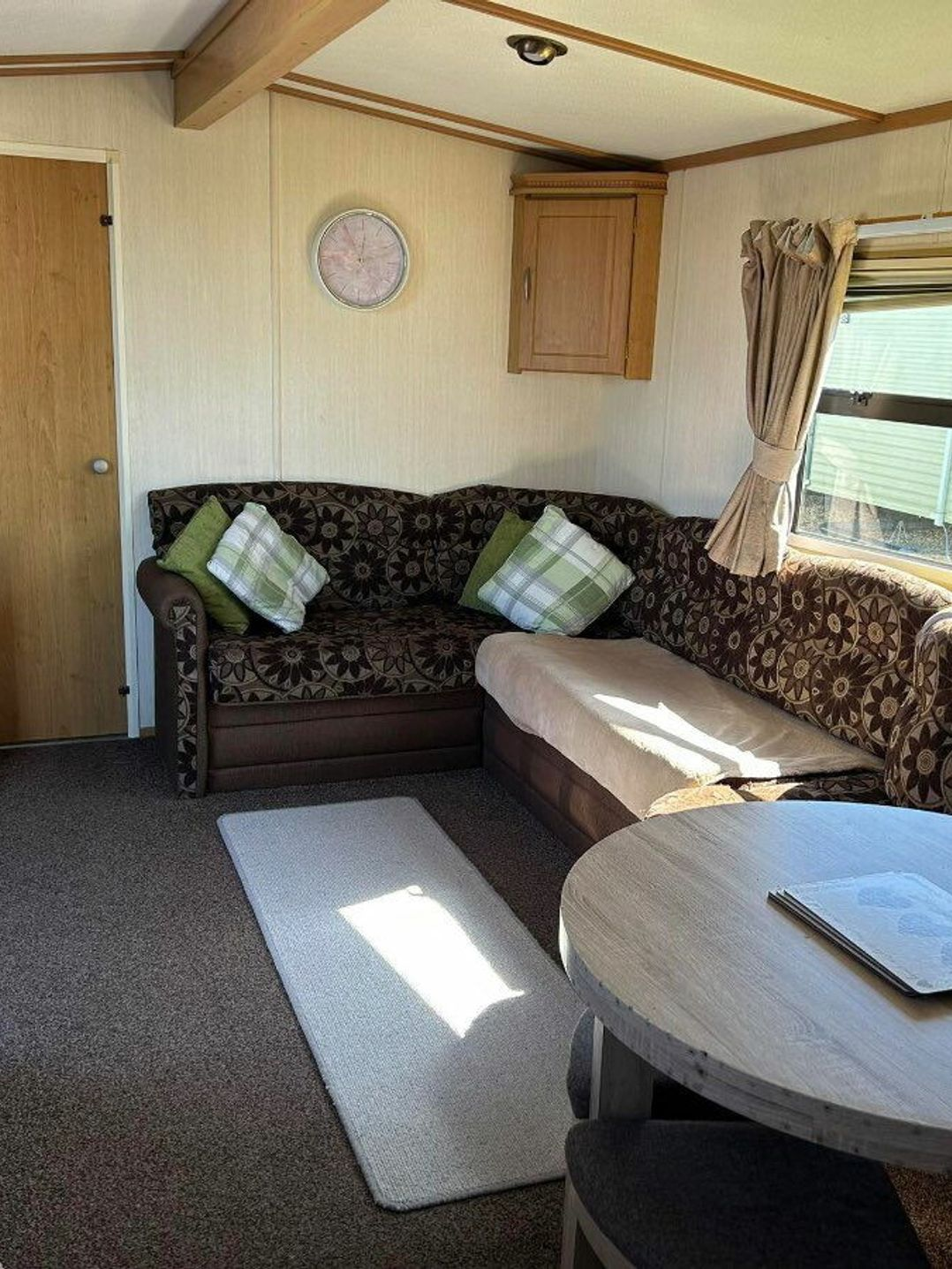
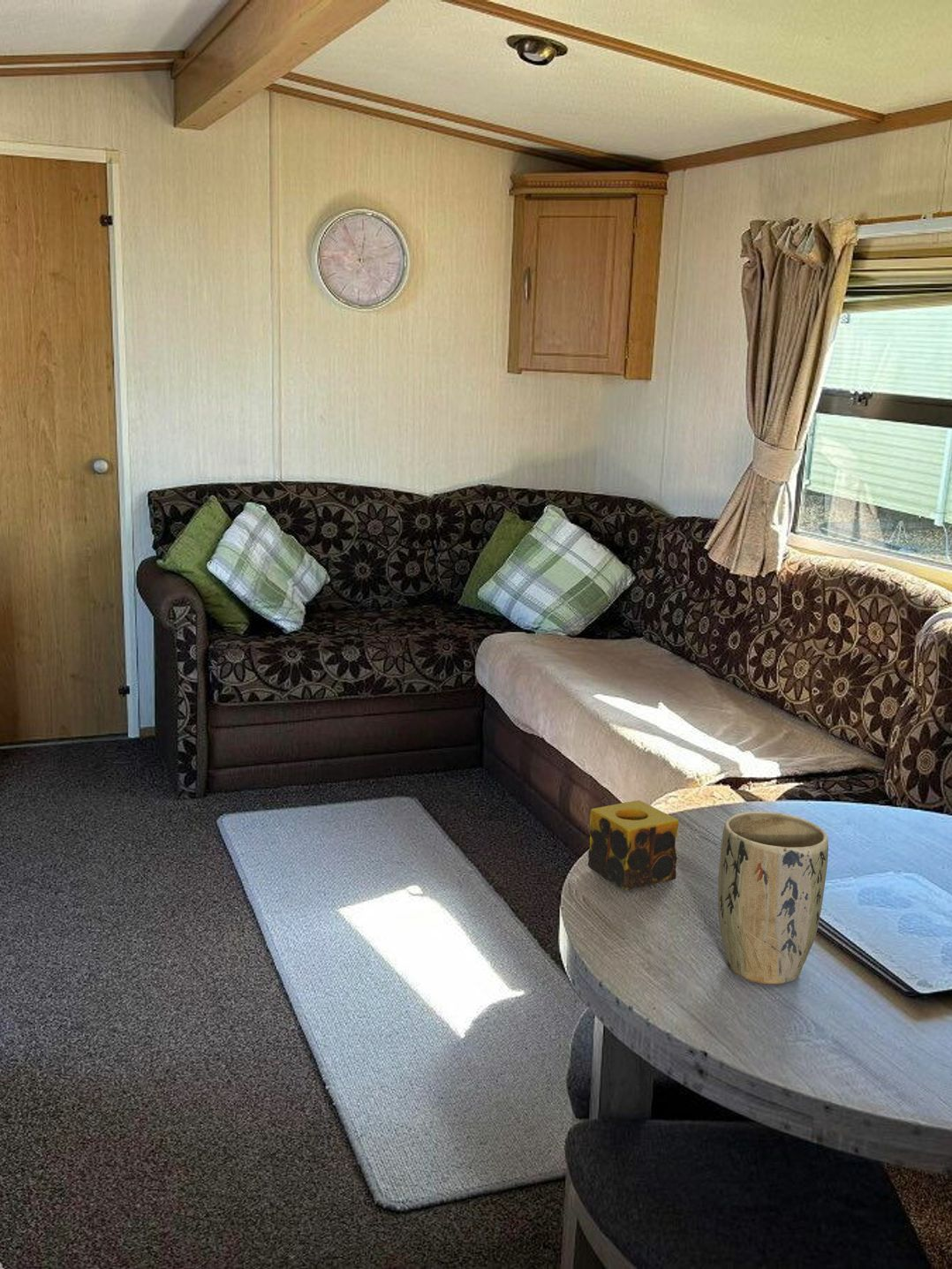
+ candle [587,799,680,891]
+ plant pot [717,811,829,985]
